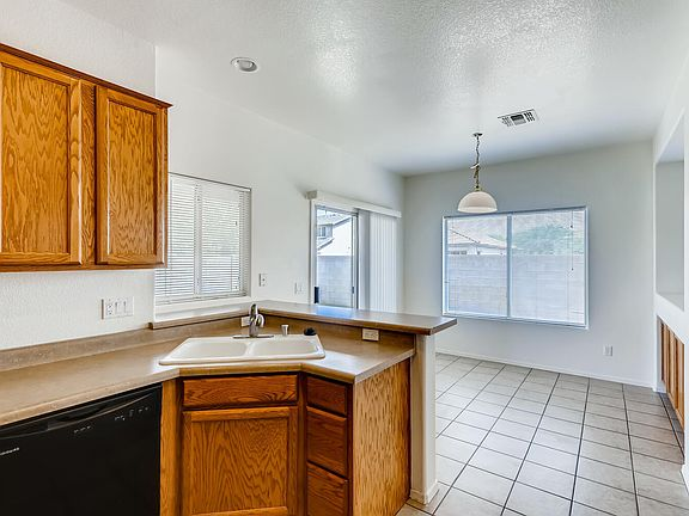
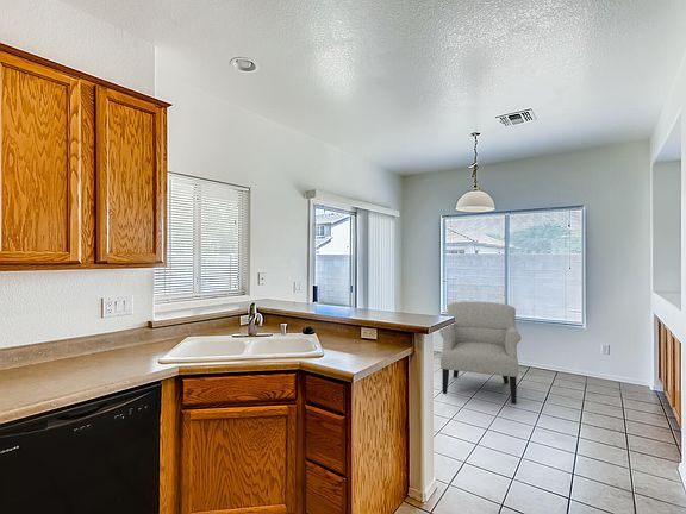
+ chair [438,300,523,405]
